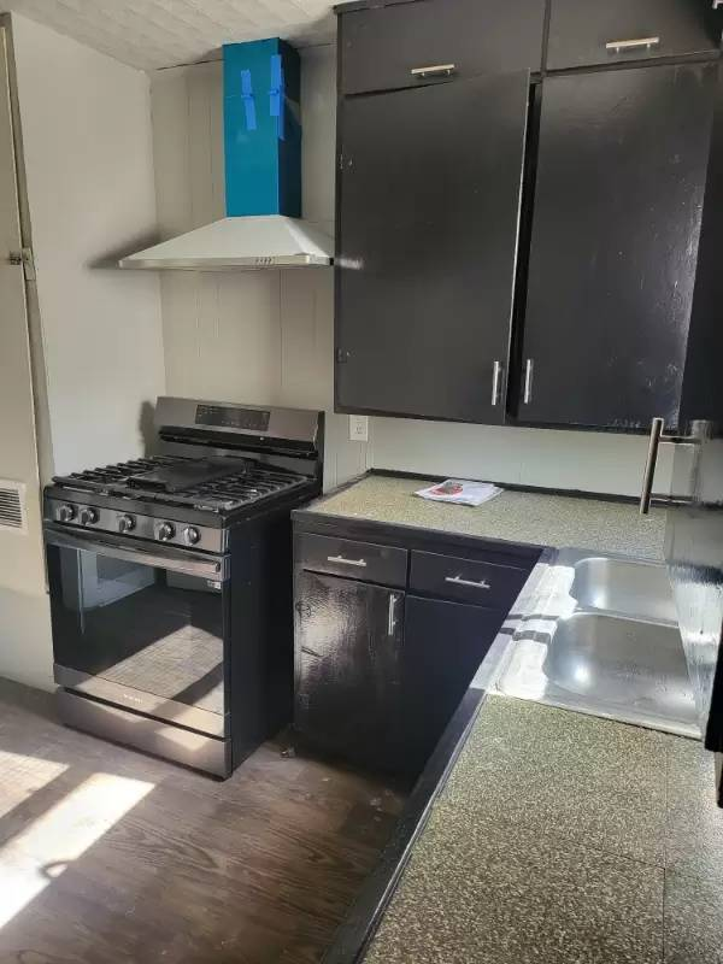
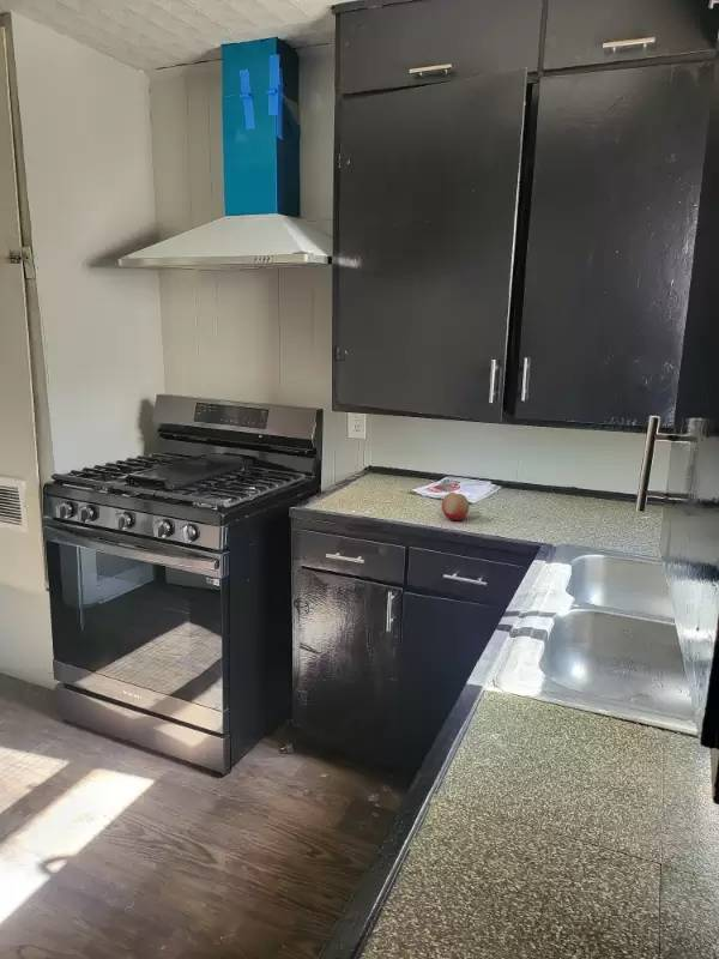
+ fruit [441,491,471,521]
